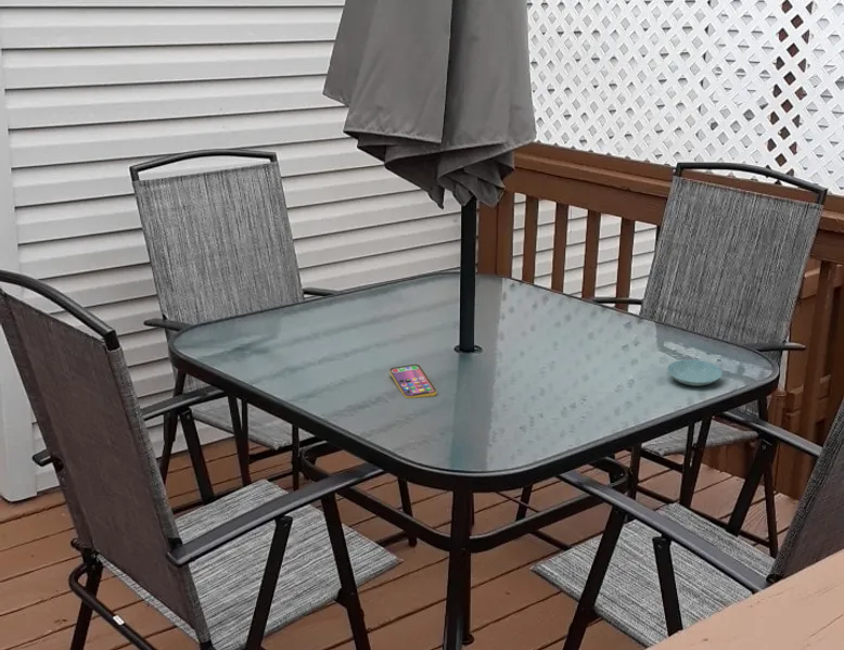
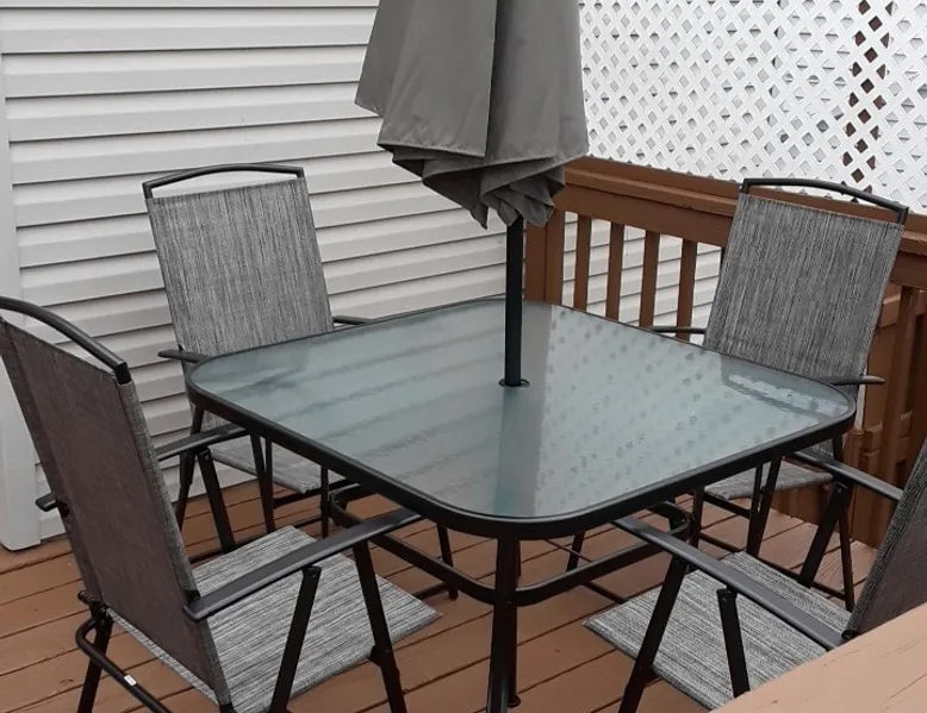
- smartphone [388,364,437,399]
- saucer [666,358,724,387]
